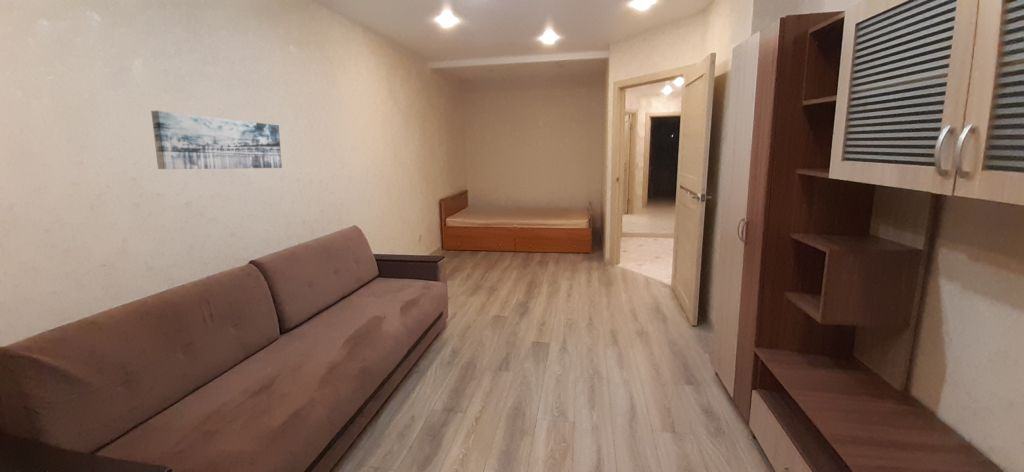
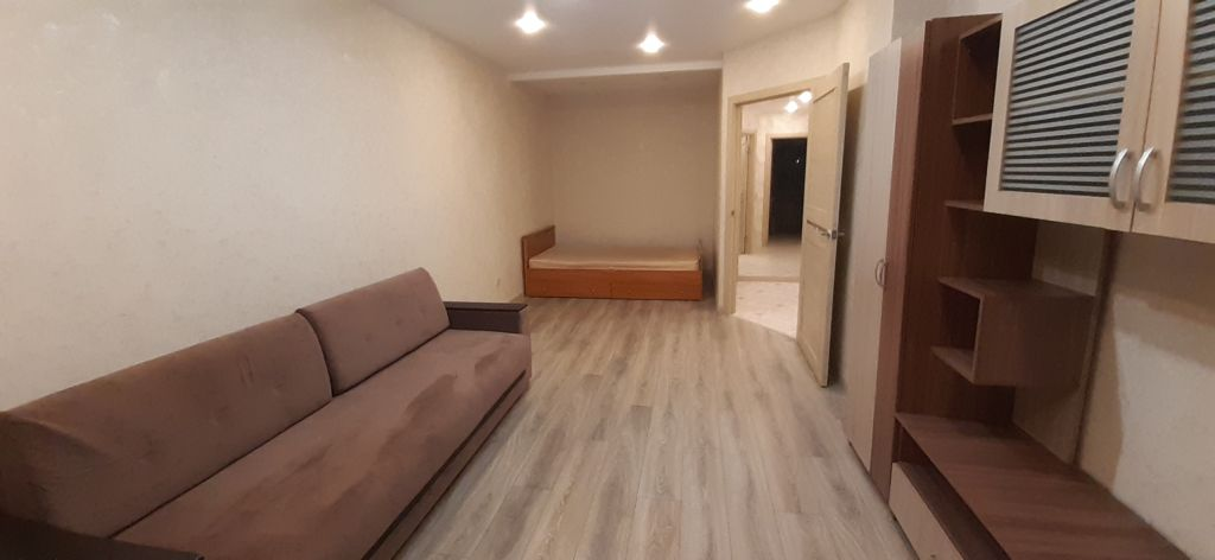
- wall art [150,110,283,170]
